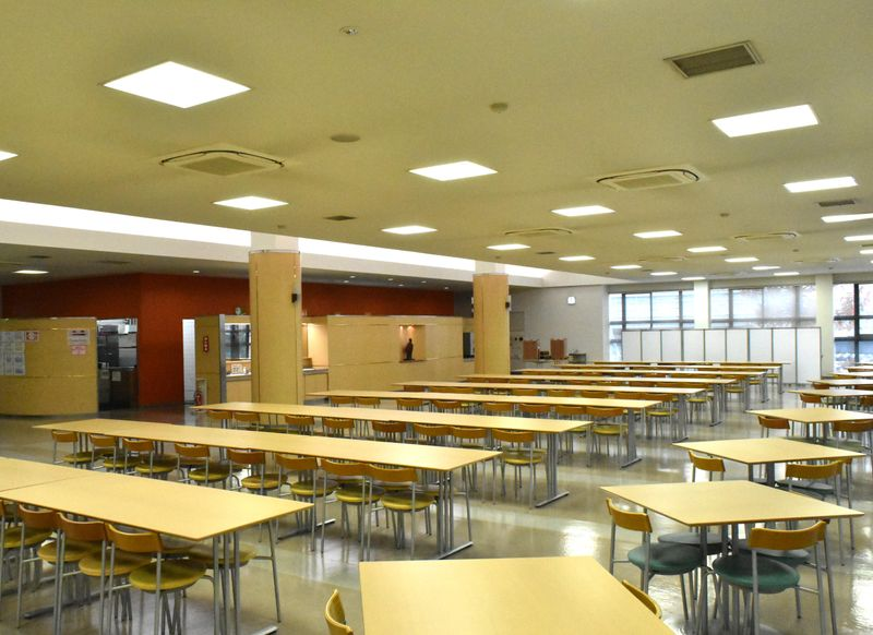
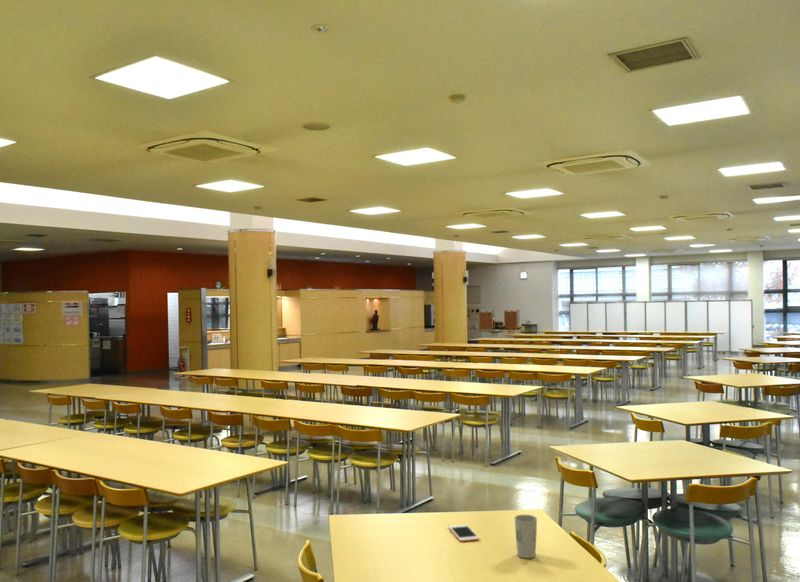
+ cell phone [448,523,480,542]
+ cup [513,514,538,559]
